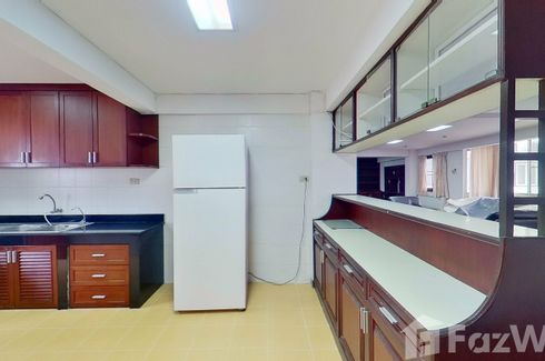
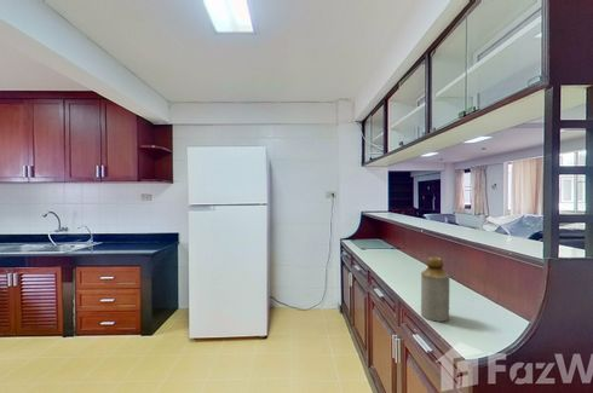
+ bottle [420,256,450,323]
